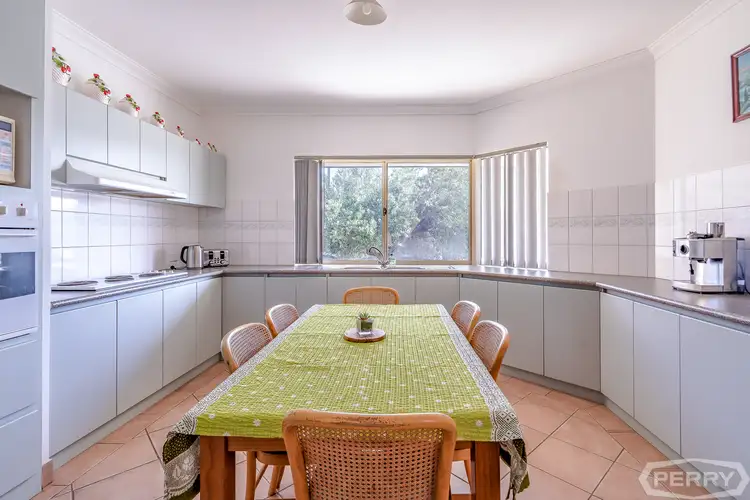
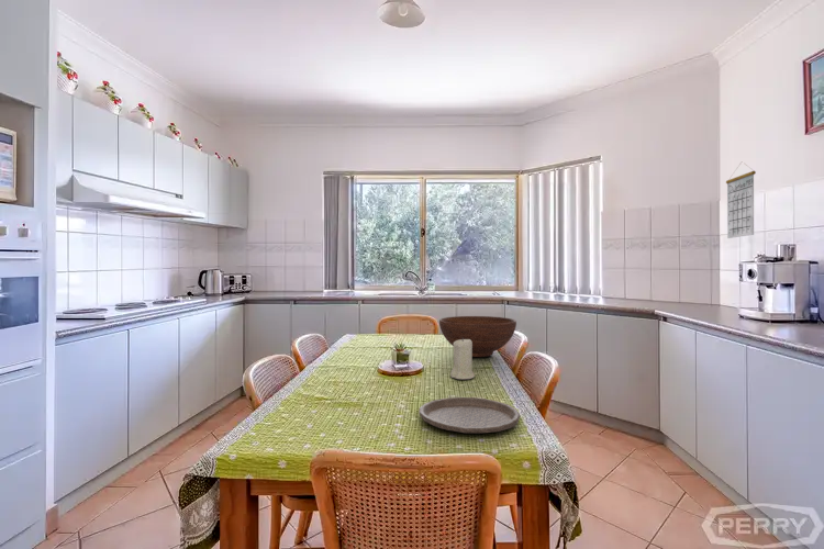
+ fruit bowl [438,315,517,358]
+ calendar [725,163,757,239]
+ candle [449,337,476,380]
+ plate [417,396,521,434]
